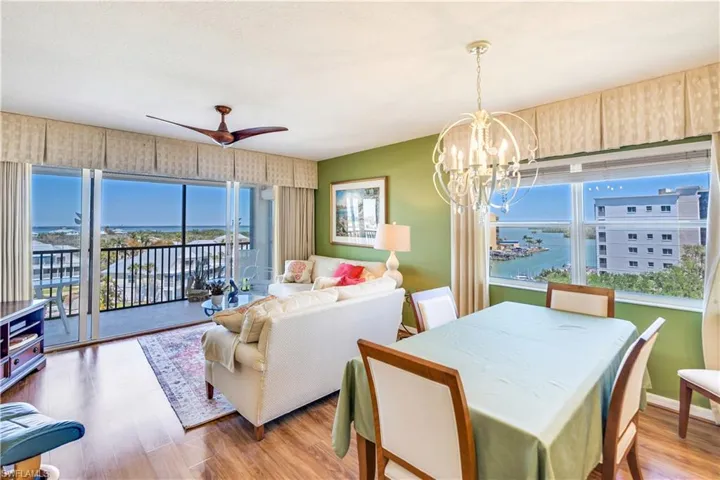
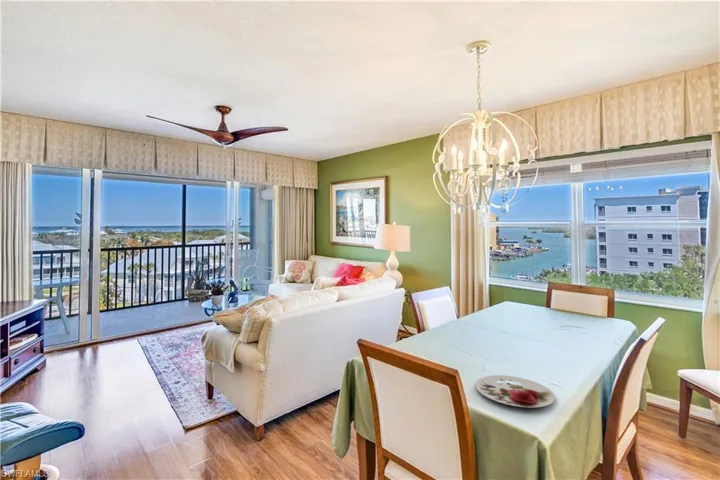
+ plate [475,374,556,408]
